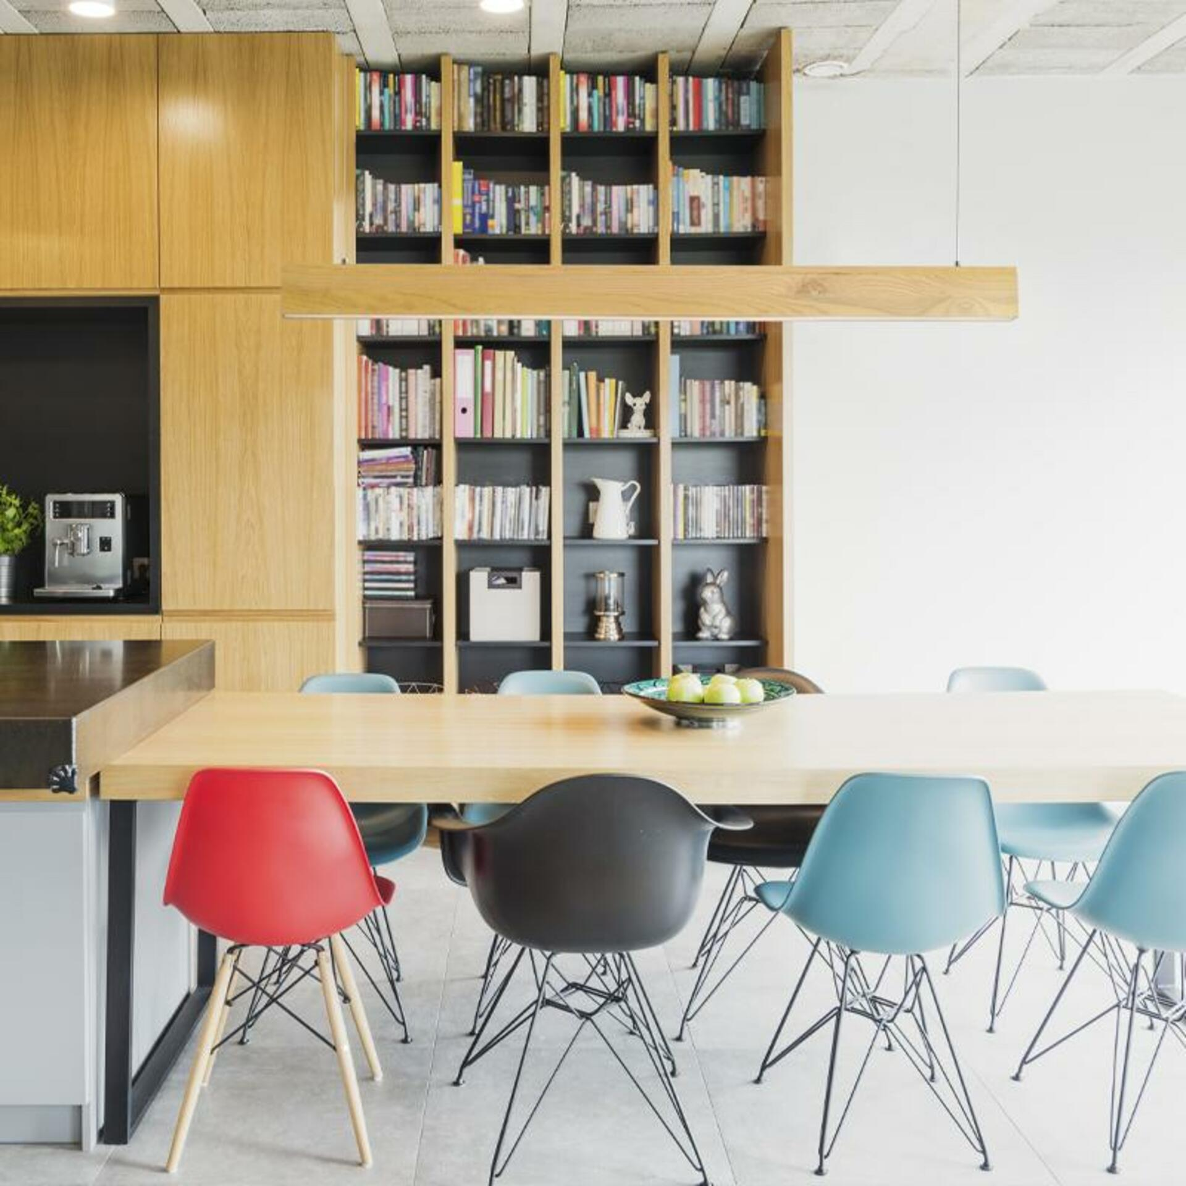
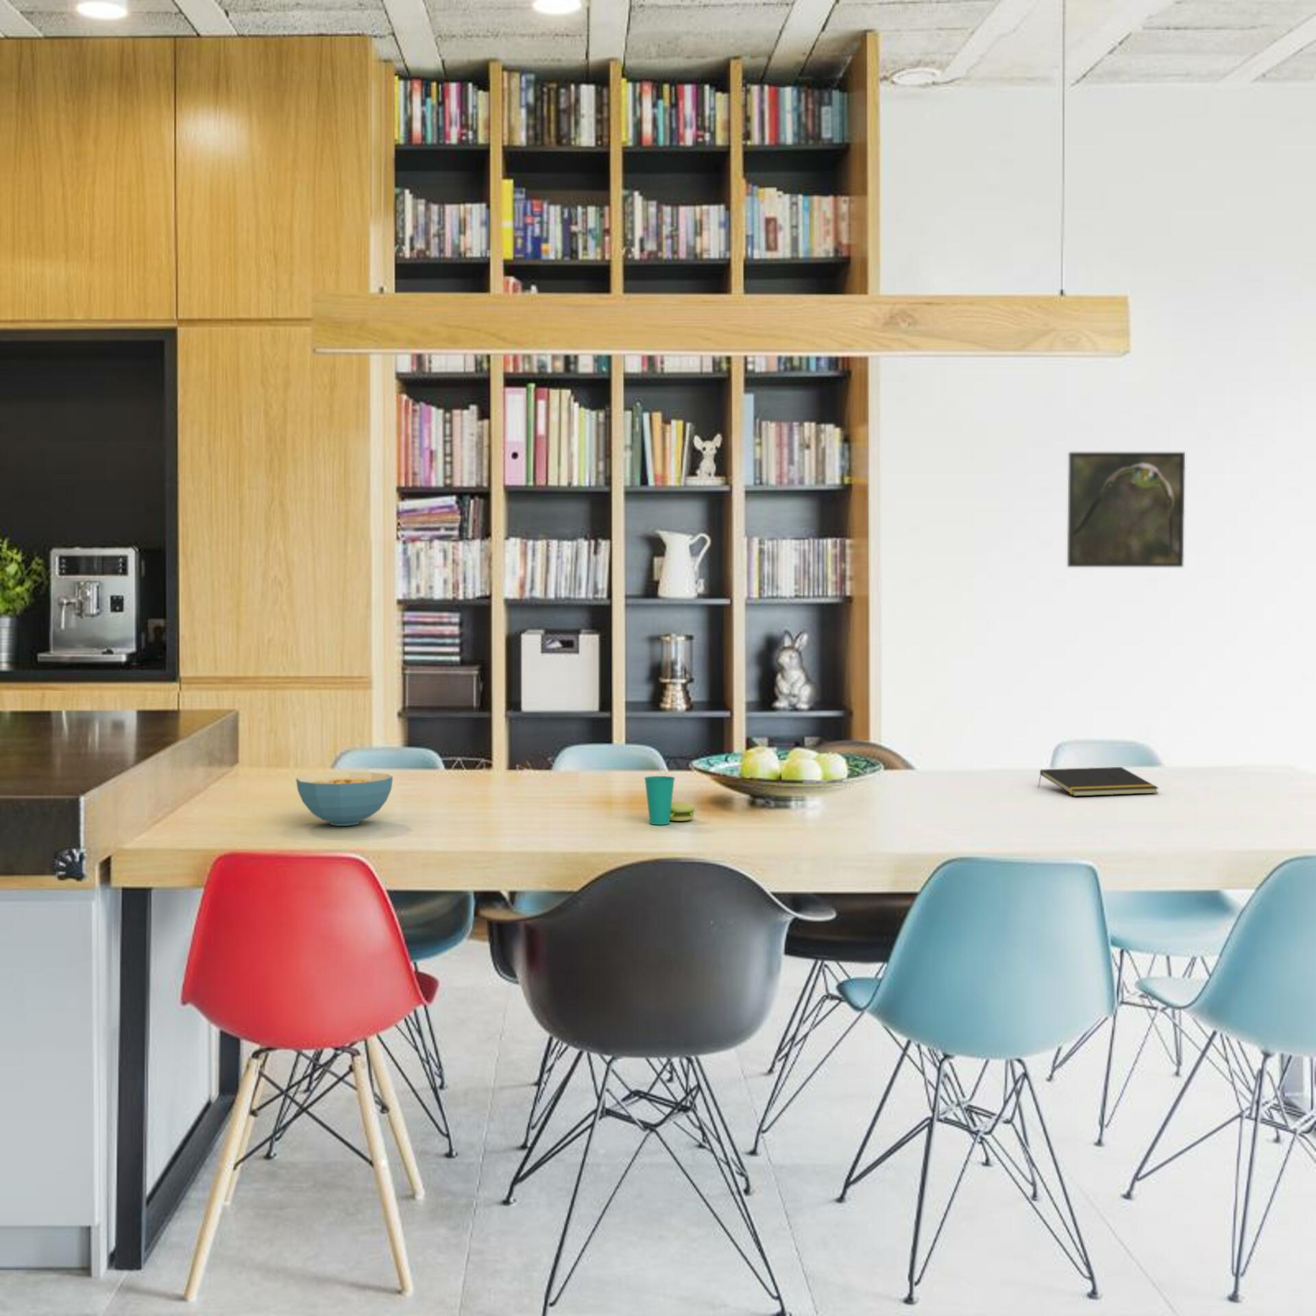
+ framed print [1067,452,1186,568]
+ cup [644,775,697,826]
+ cereal bowl [295,771,393,827]
+ notepad [1038,766,1159,797]
